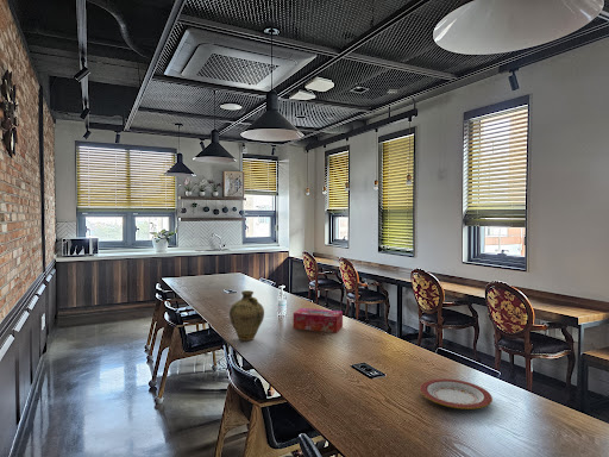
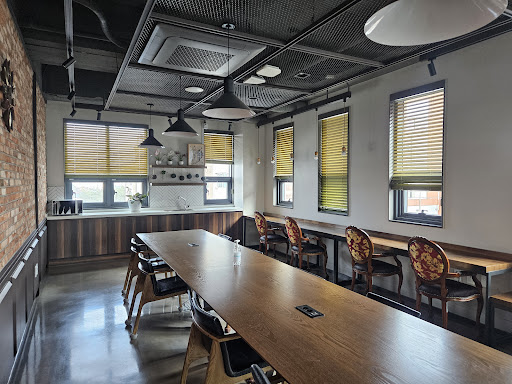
- tissue box [293,307,344,333]
- jug [228,289,265,342]
- plate [419,377,494,411]
